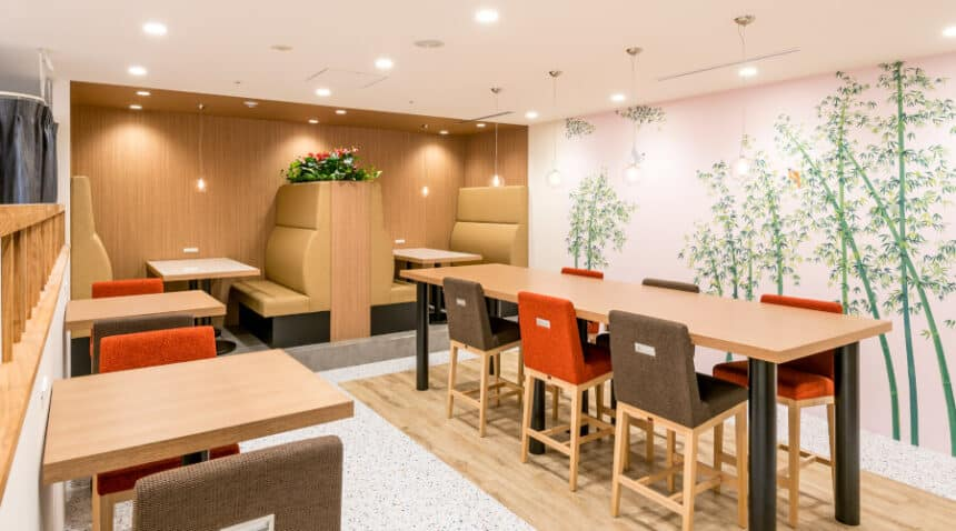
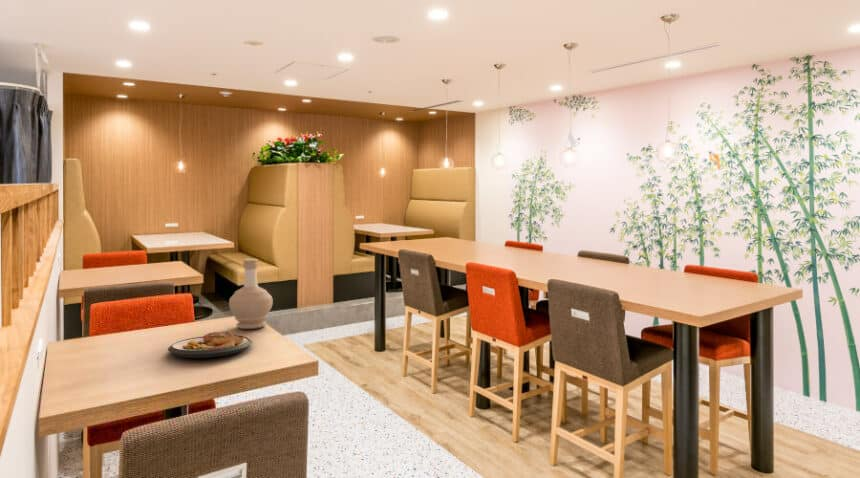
+ plate [167,330,254,359]
+ bottle [228,258,274,330]
